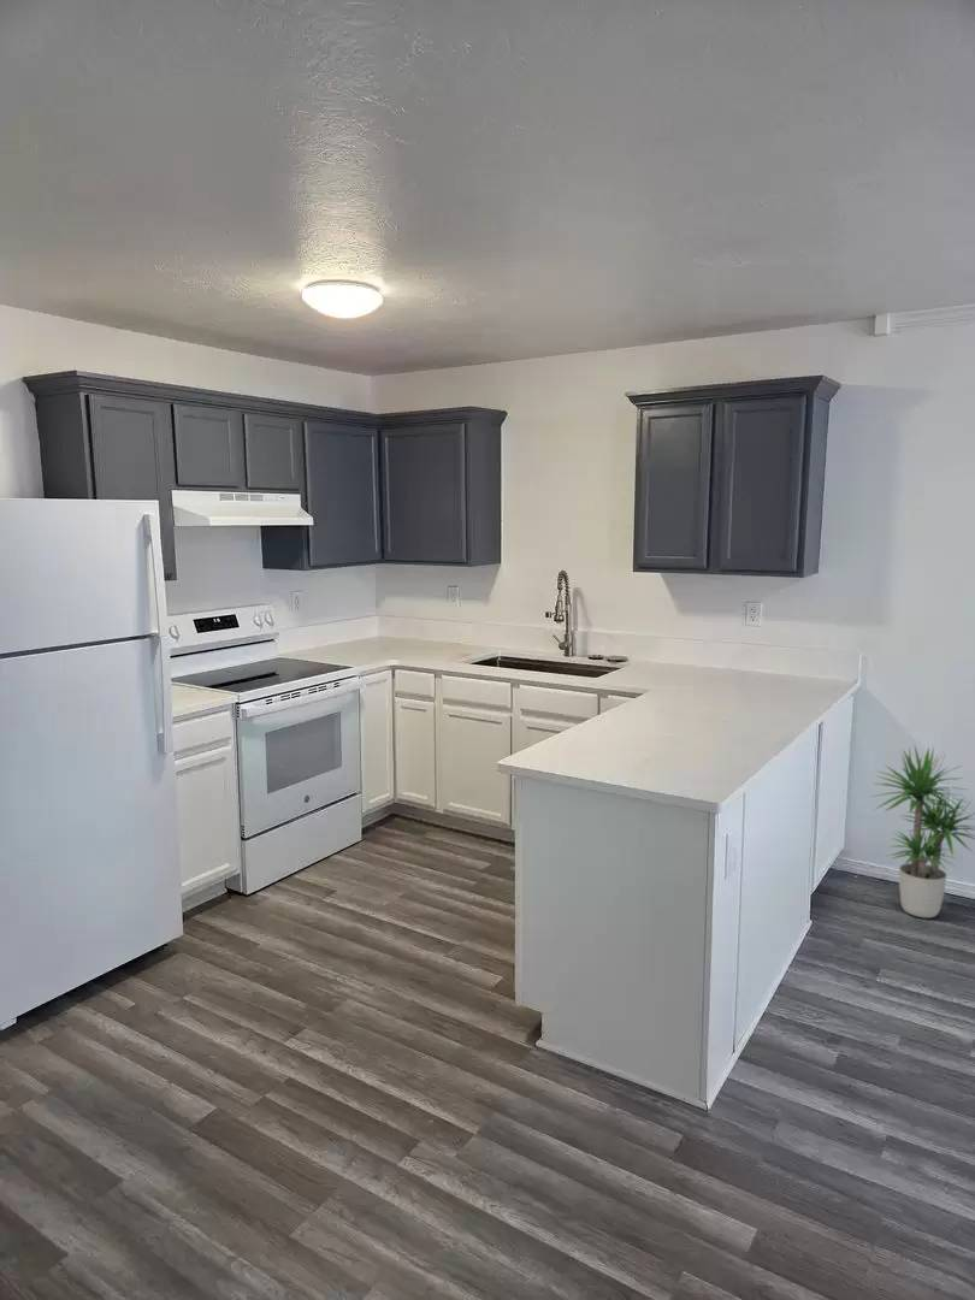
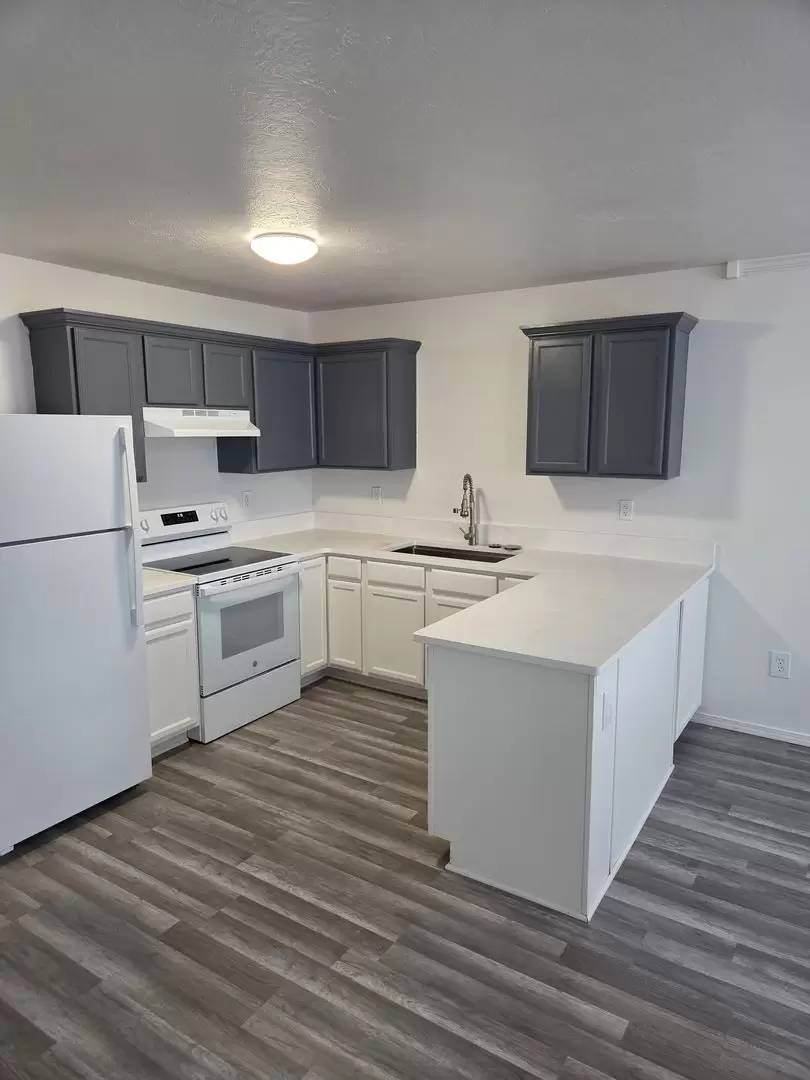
- potted plant [869,745,975,918]
